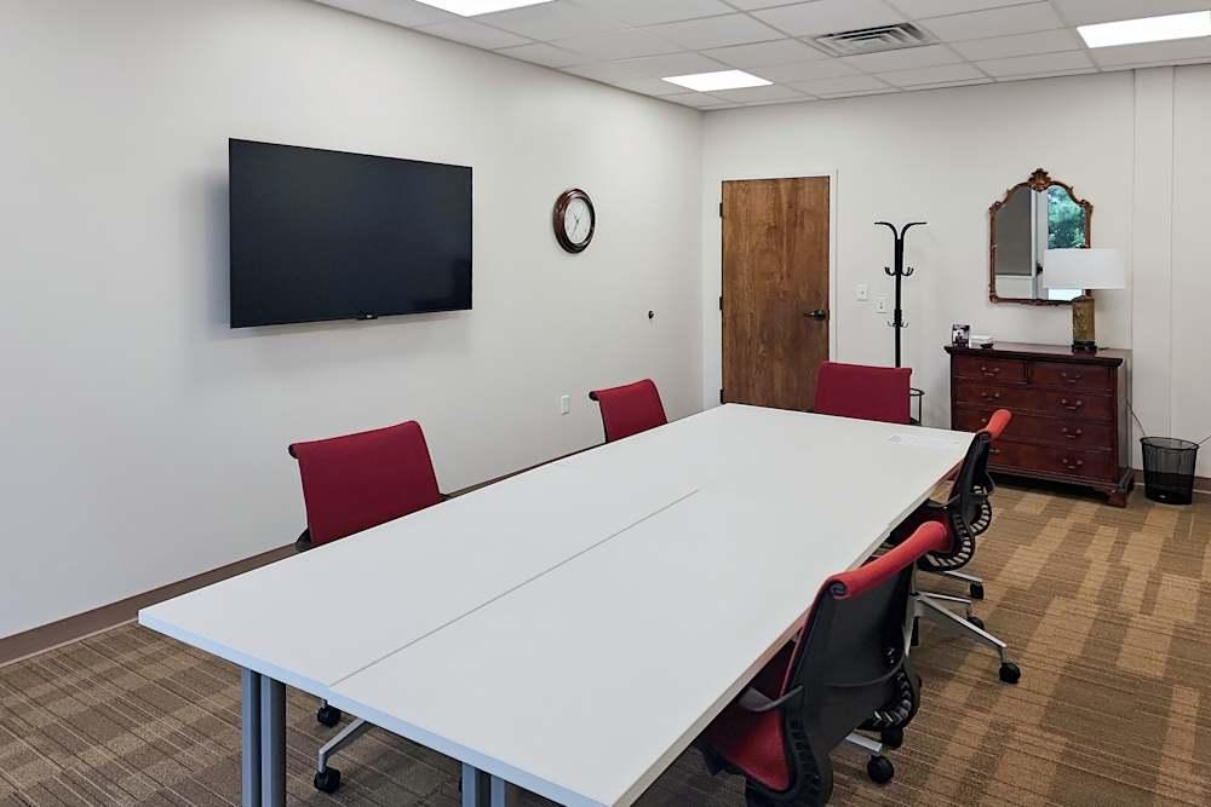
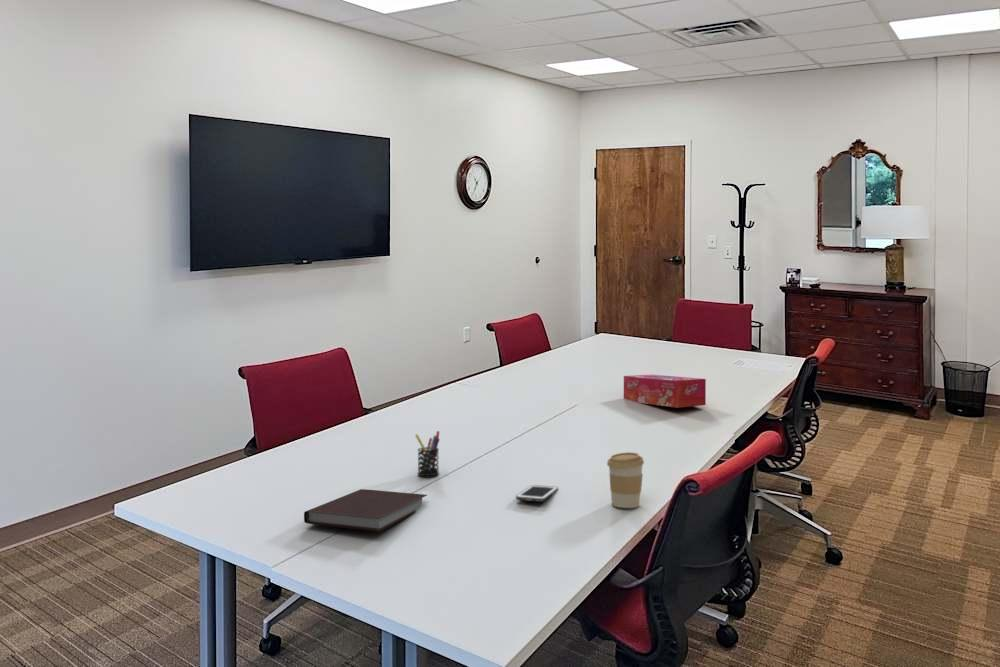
+ cell phone [515,484,559,503]
+ coffee cup [606,451,645,509]
+ notebook [303,488,428,533]
+ pen holder [414,430,441,477]
+ tissue box [623,373,707,409]
